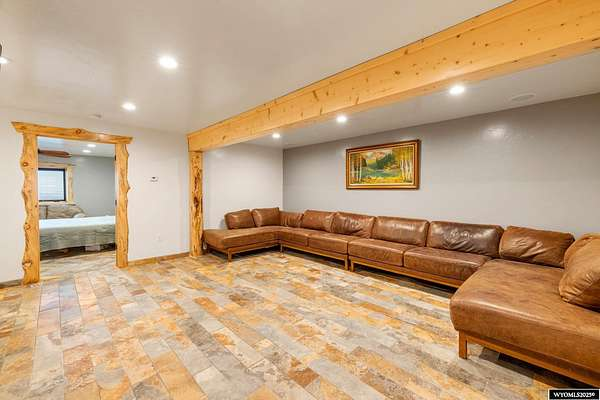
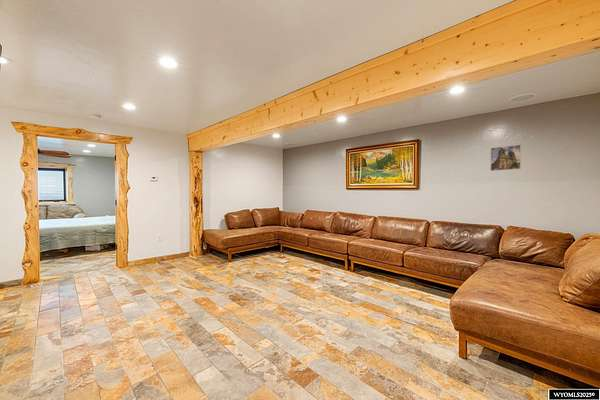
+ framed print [490,144,522,172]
